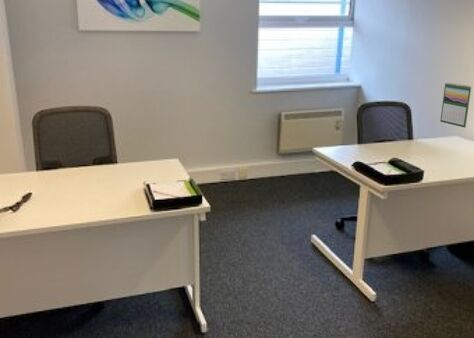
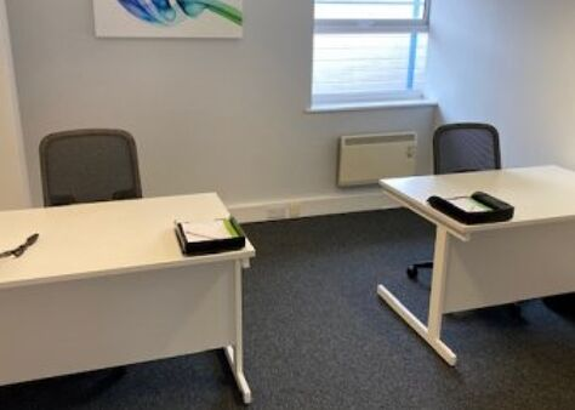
- calendar [439,82,472,129]
